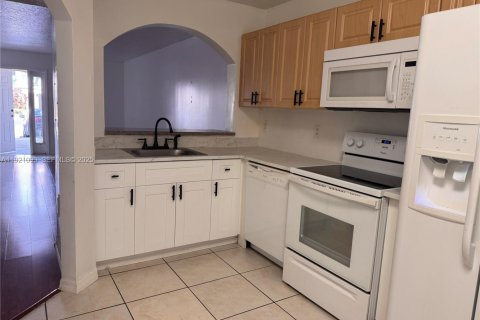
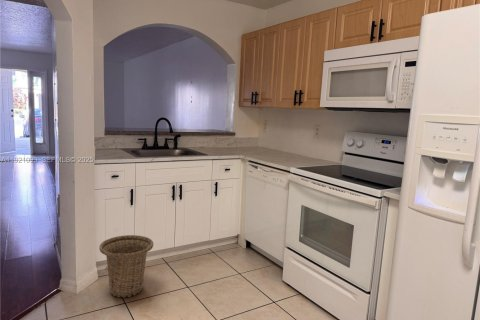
+ basket [98,234,154,299]
